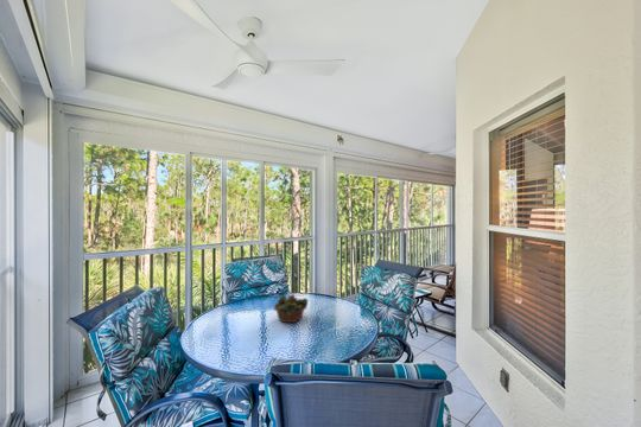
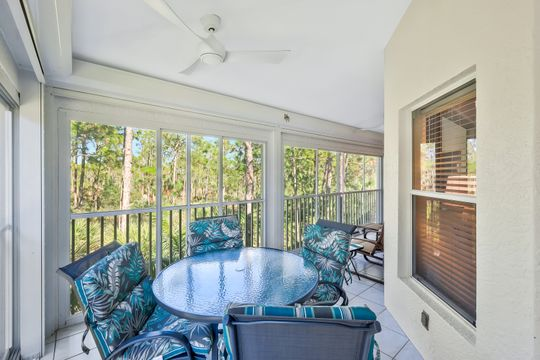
- succulent planter [273,291,310,324]
